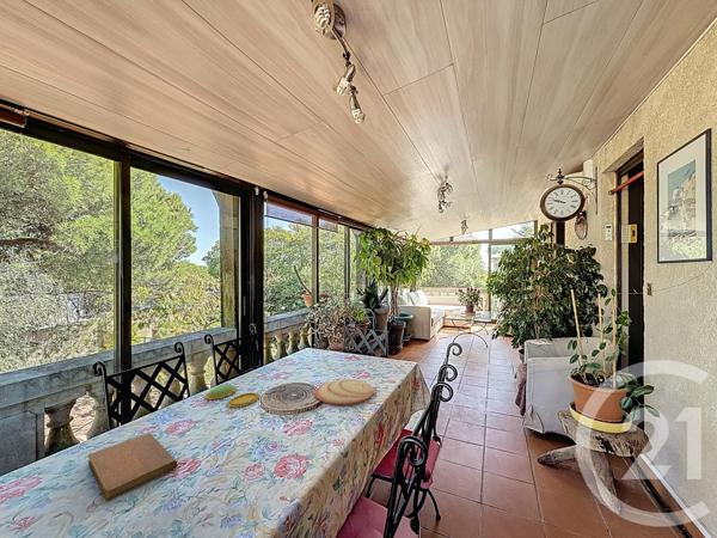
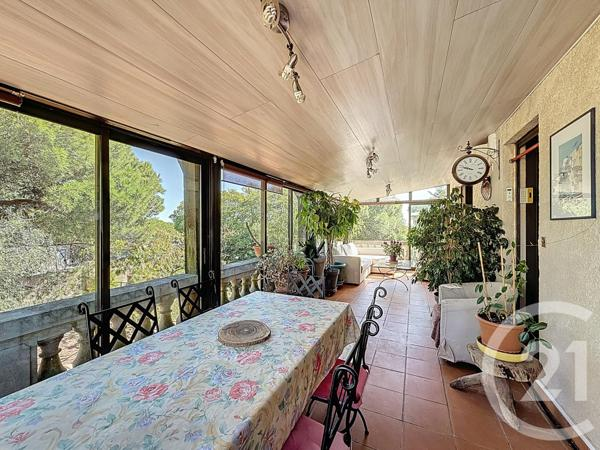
- notebook [87,432,178,502]
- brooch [203,384,261,409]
- plate [314,378,375,405]
